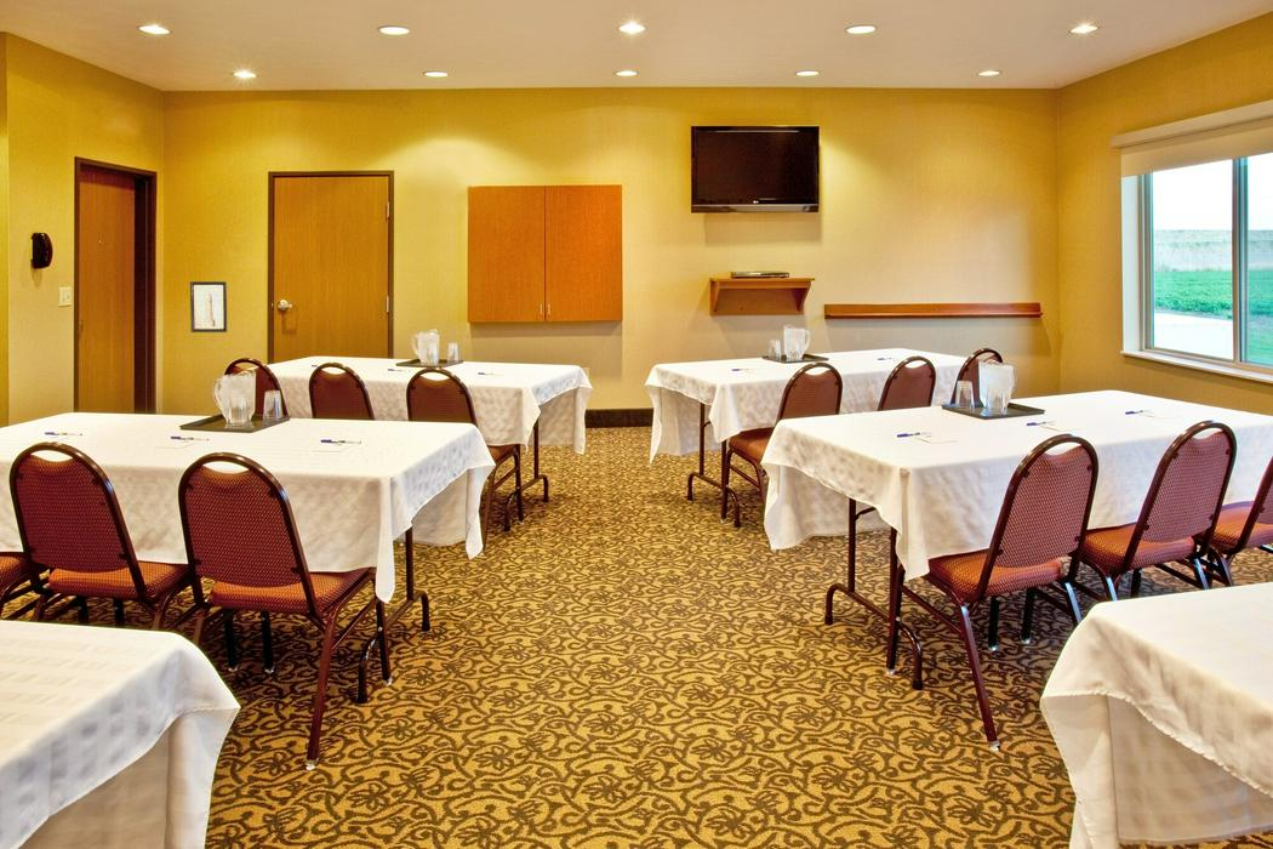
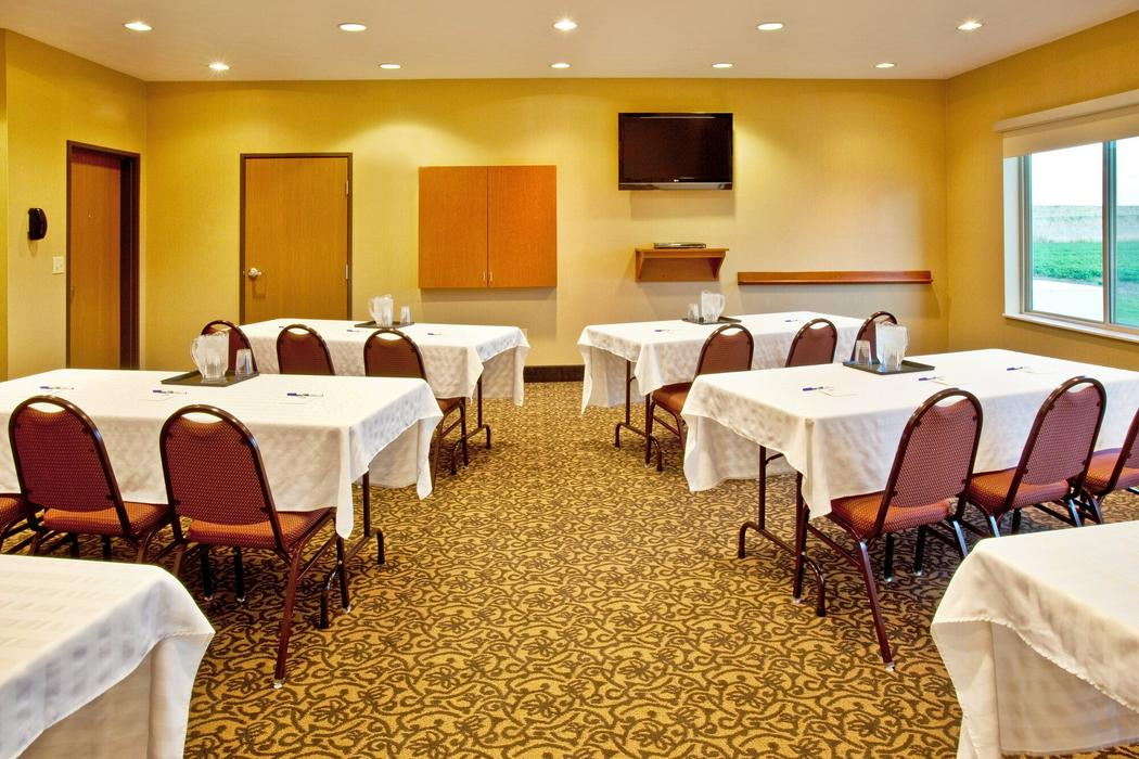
- wall art [189,280,228,334]
